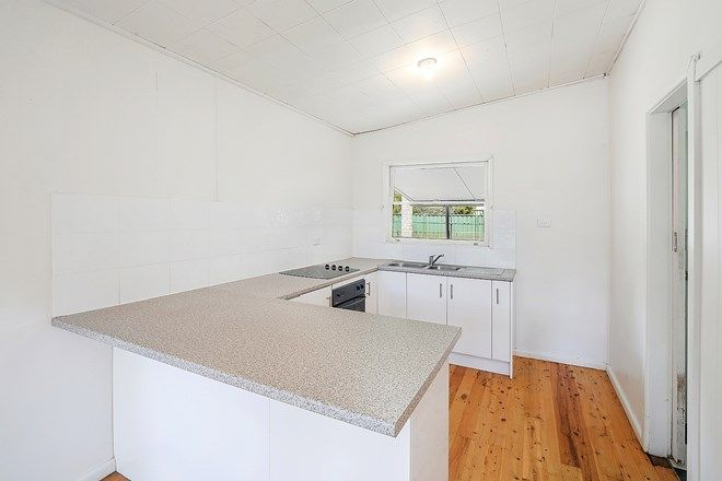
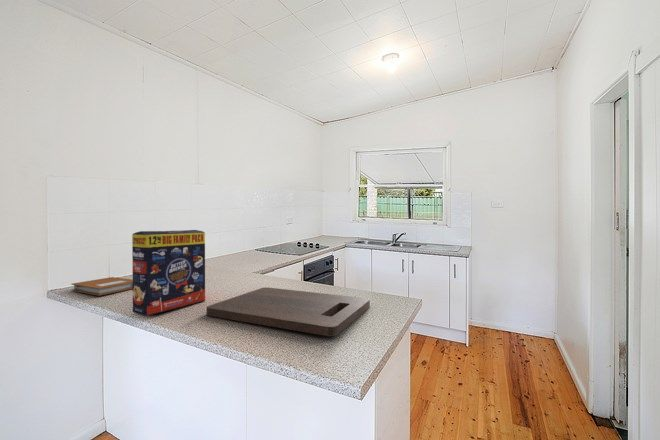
+ notebook [70,276,133,297]
+ cereal box [131,229,206,317]
+ cutting board [206,286,371,337]
